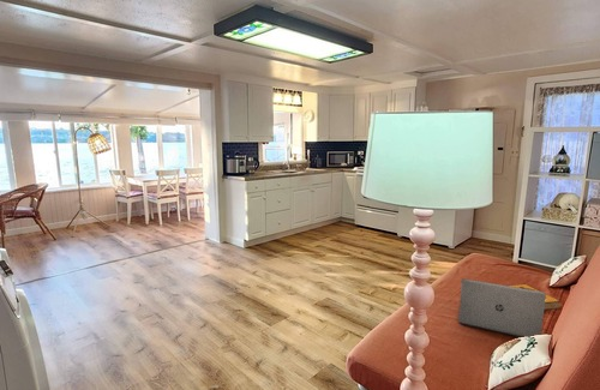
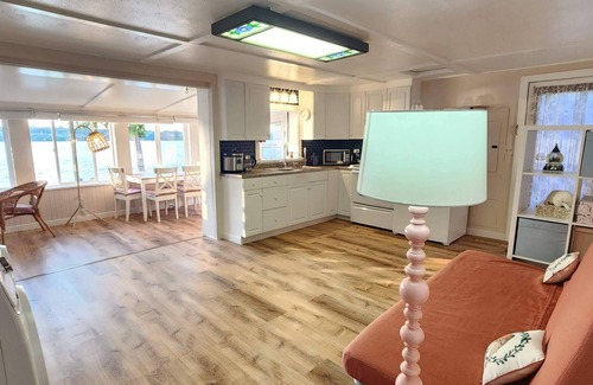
- laptop [457,277,546,338]
- hardback book [508,283,562,311]
